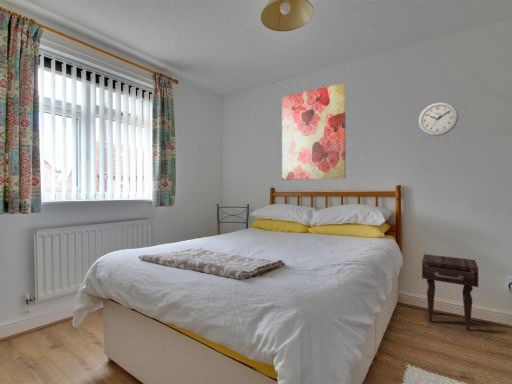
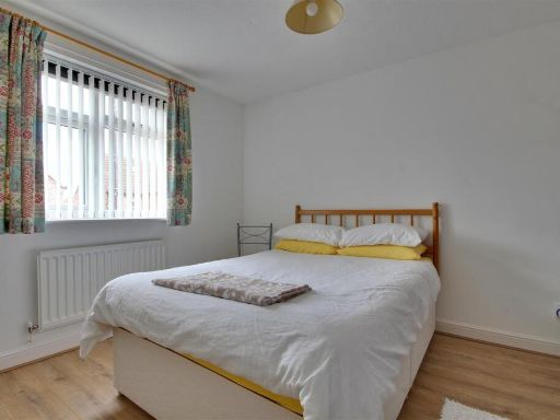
- wall clock [417,101,459,137]
- nightstand [421,253,479,332]
- wall art [281,82,347,181]
